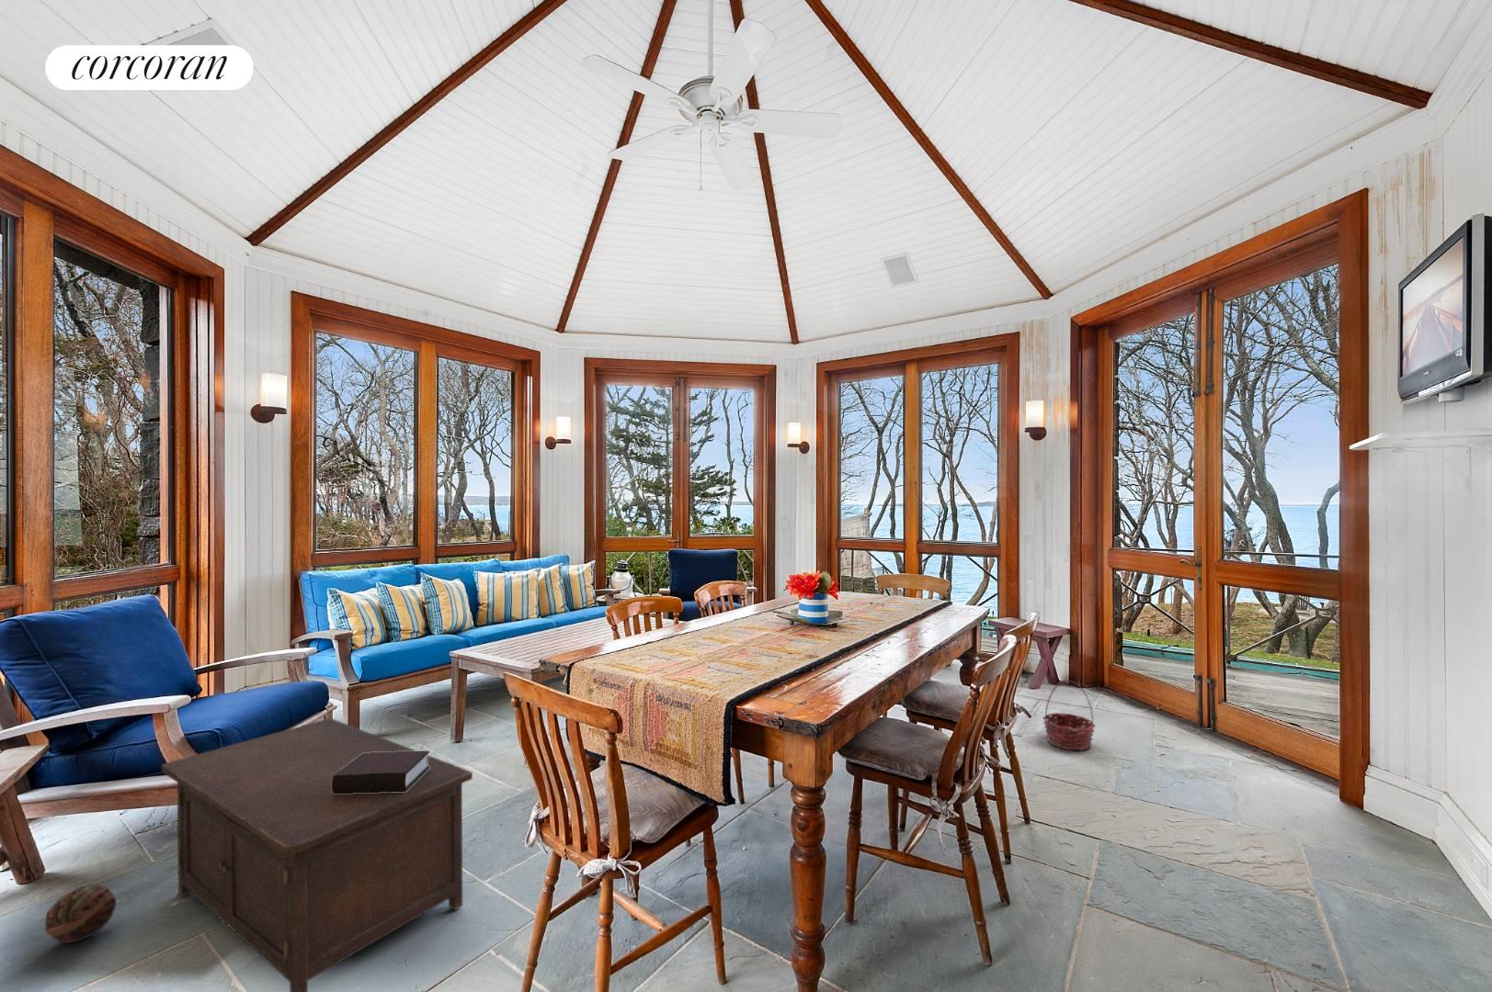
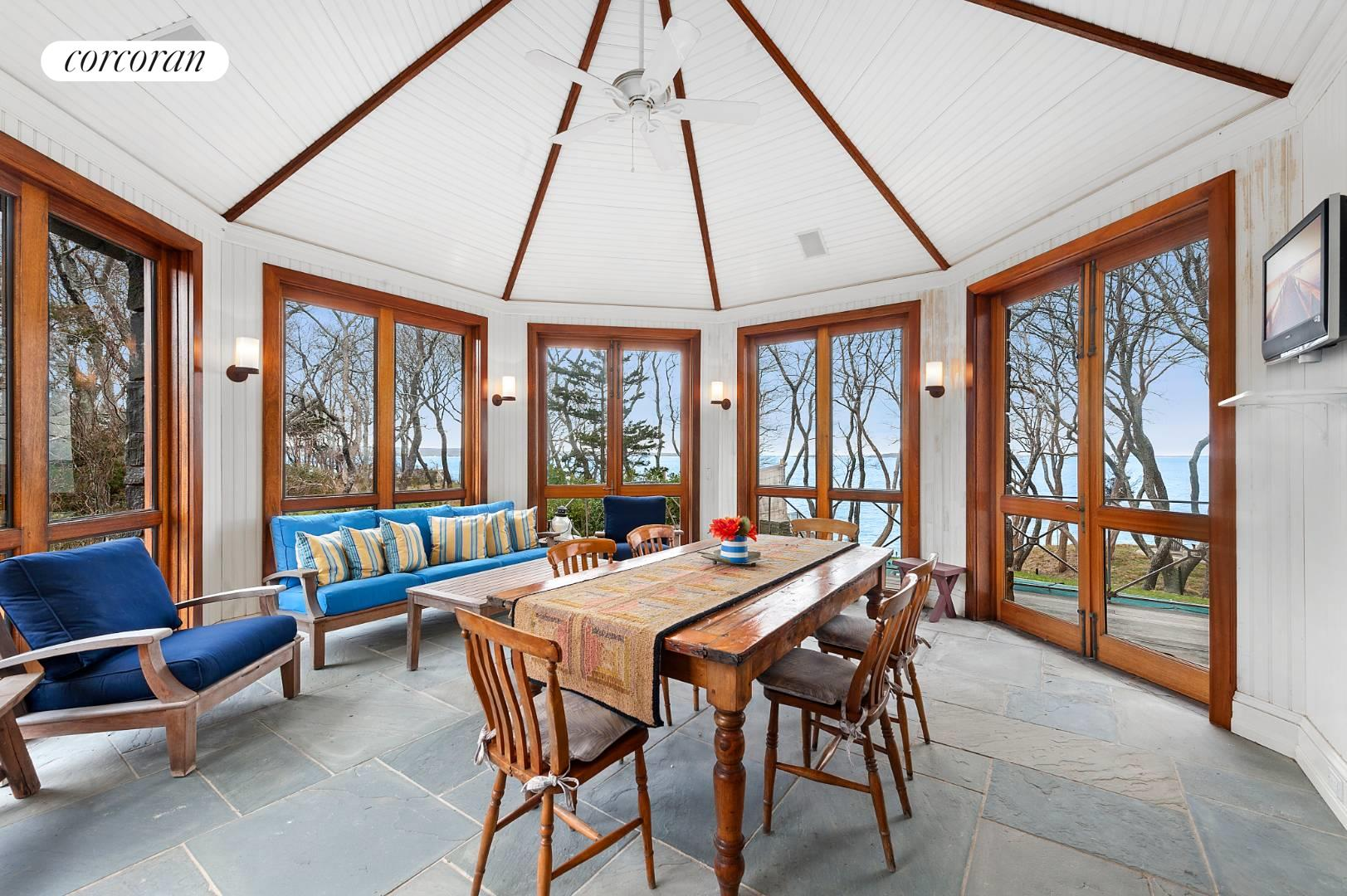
- bible [332,751,430,794]
- decorative ball [44,884,117,944]
- cabinet [161,717,473,992]
- basket [1041,680,1097,752]
